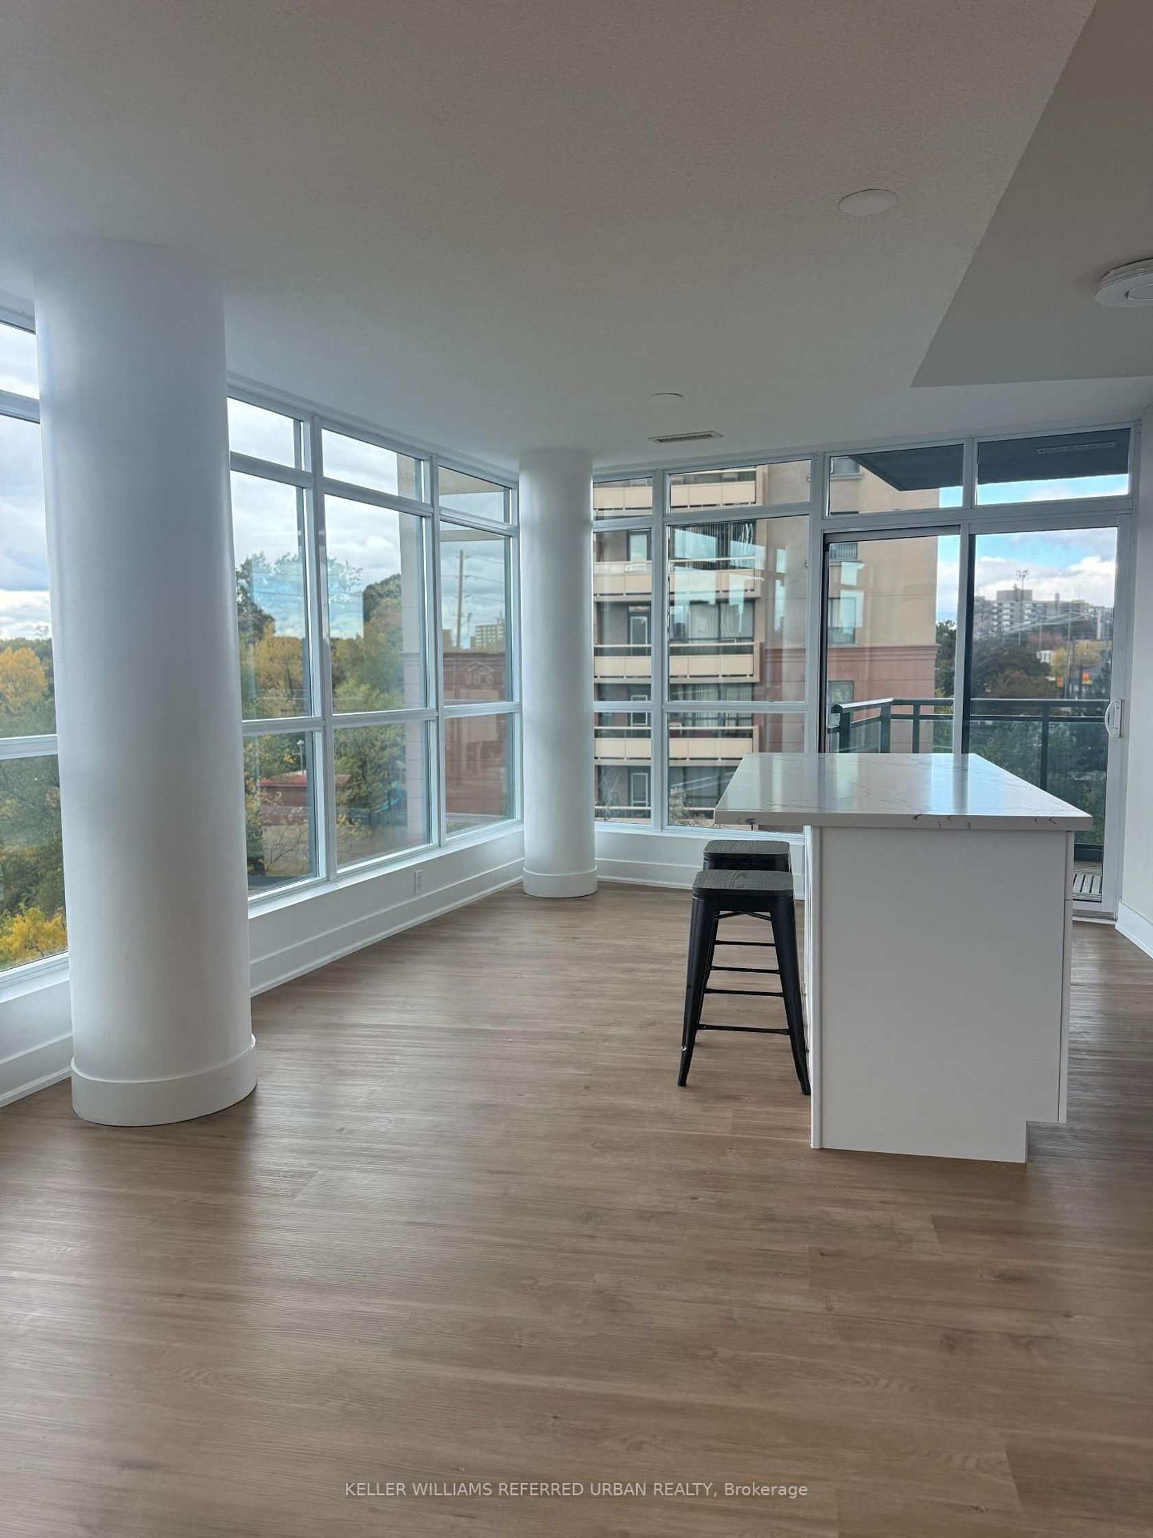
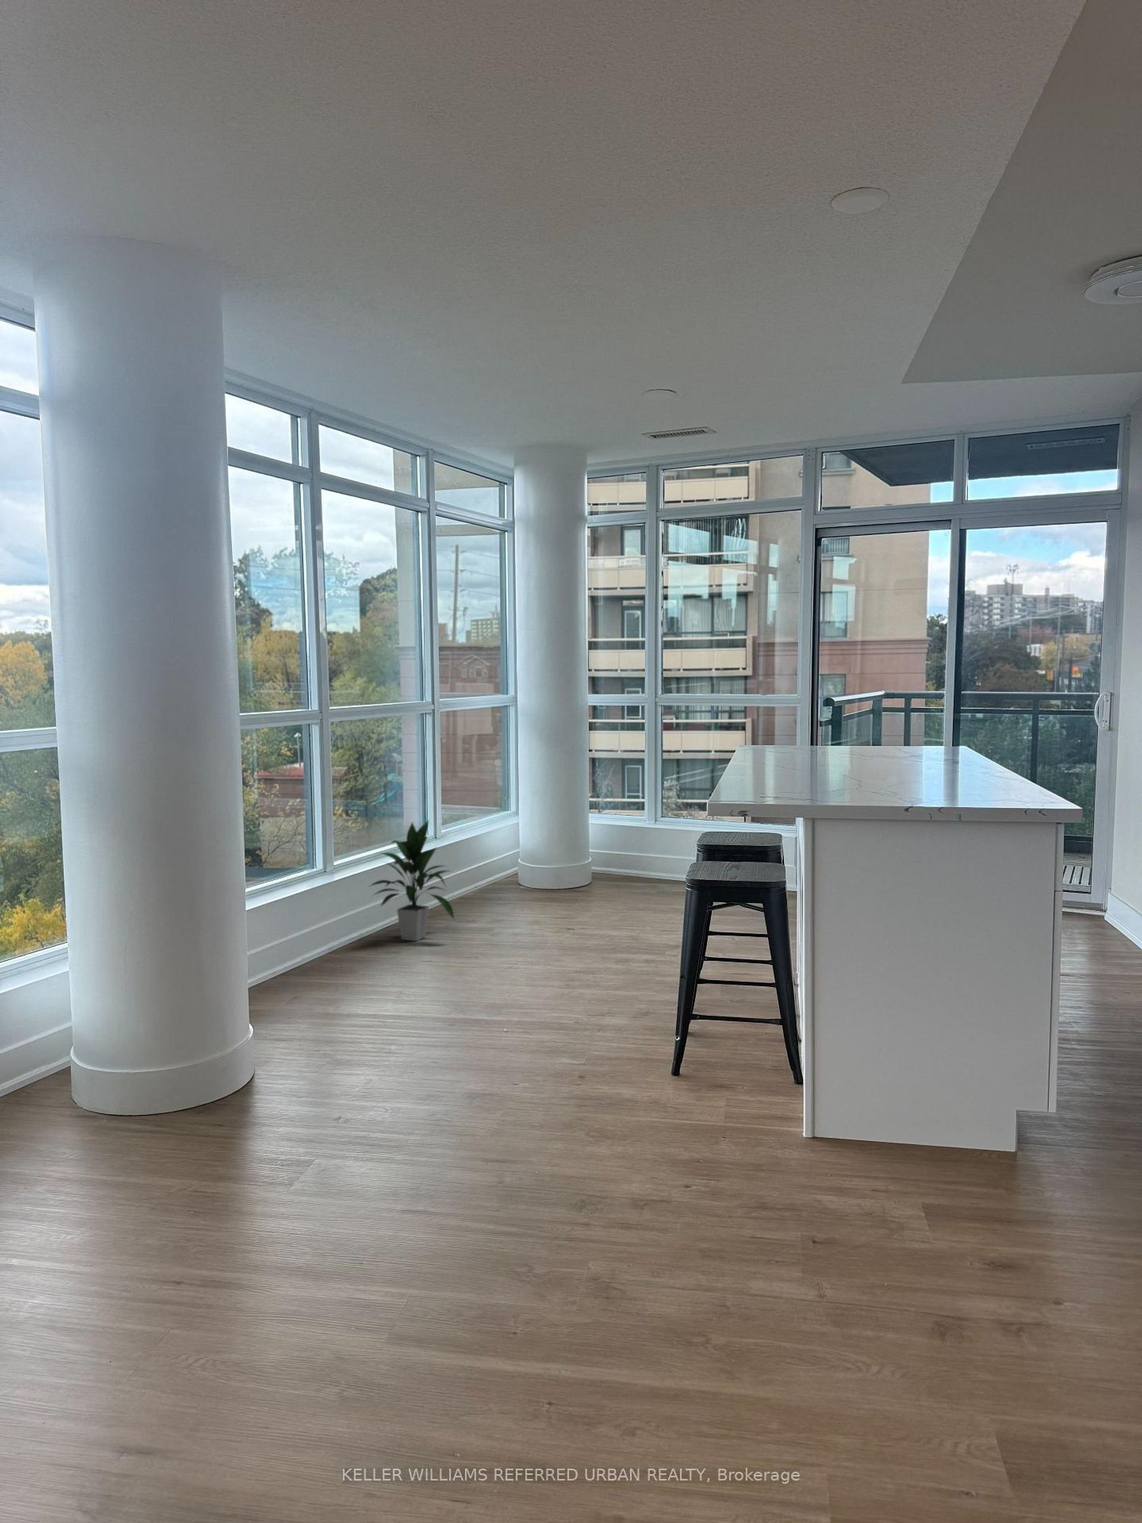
+ indoor plant [367,819,456,941]
